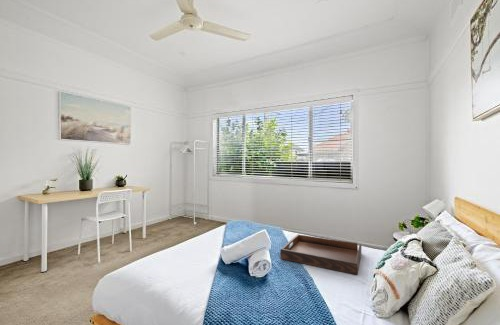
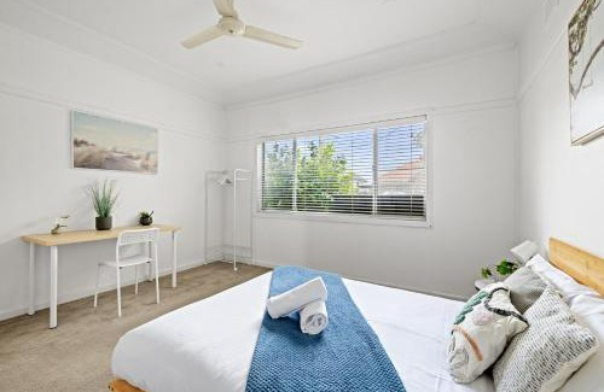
- serving tray [279,233,362,276]
